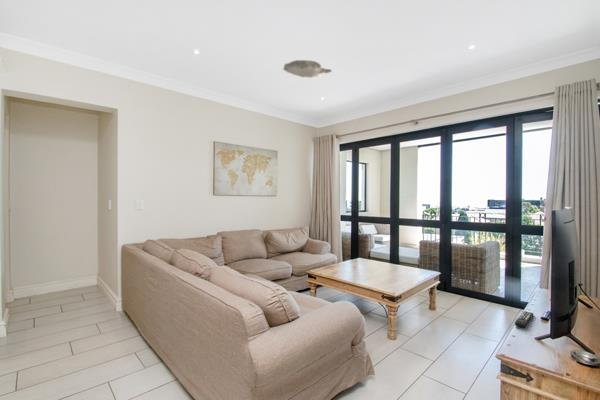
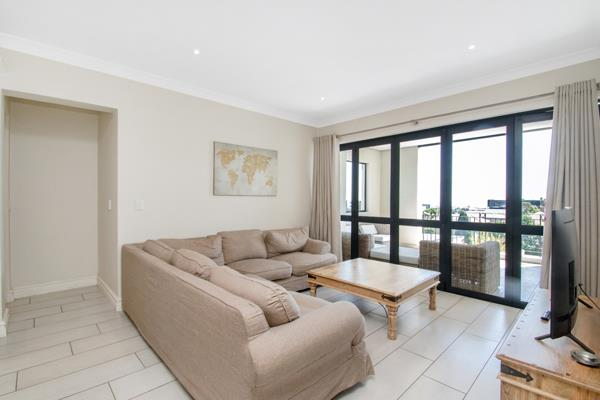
- ceiling light [282,59,333,79]
- remote control [514,310,534,329]
